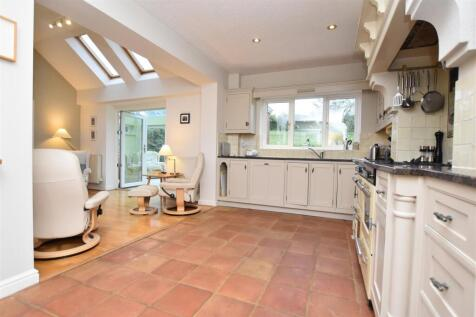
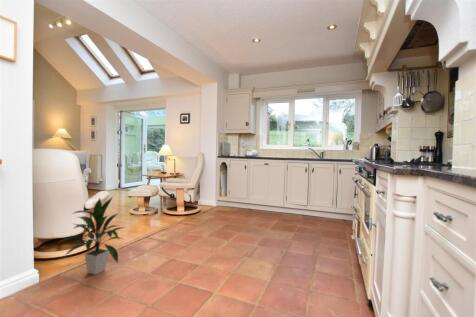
+ indoor plant [58,196,126,276]
